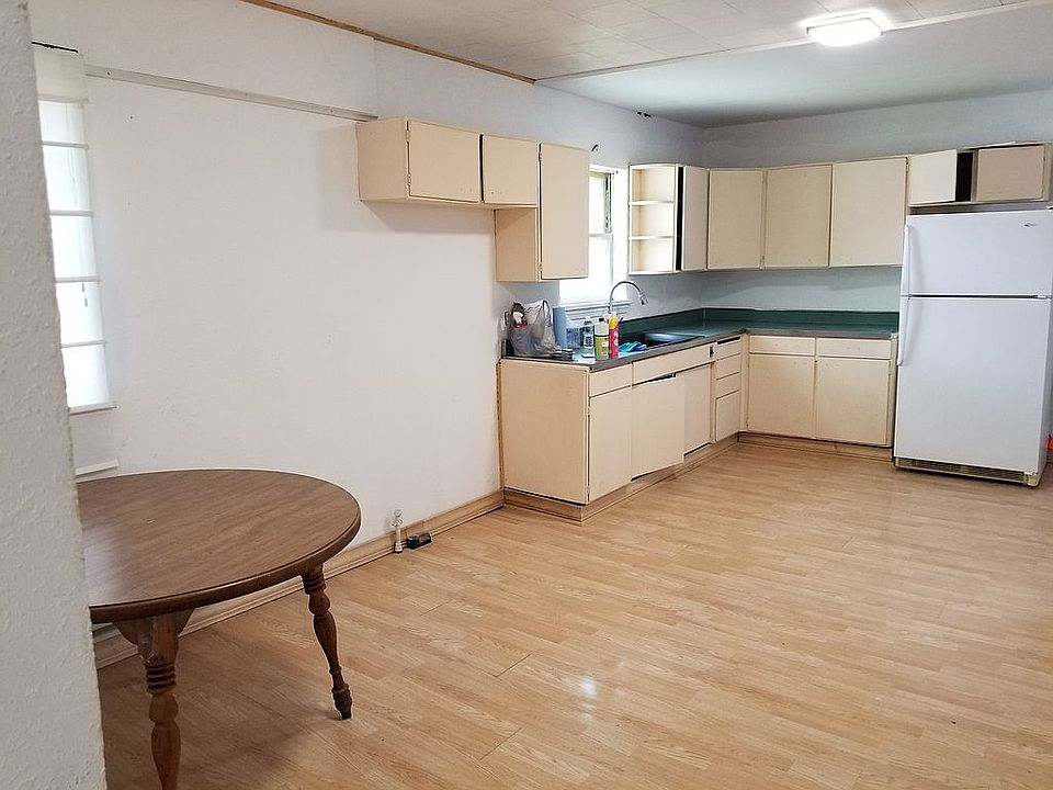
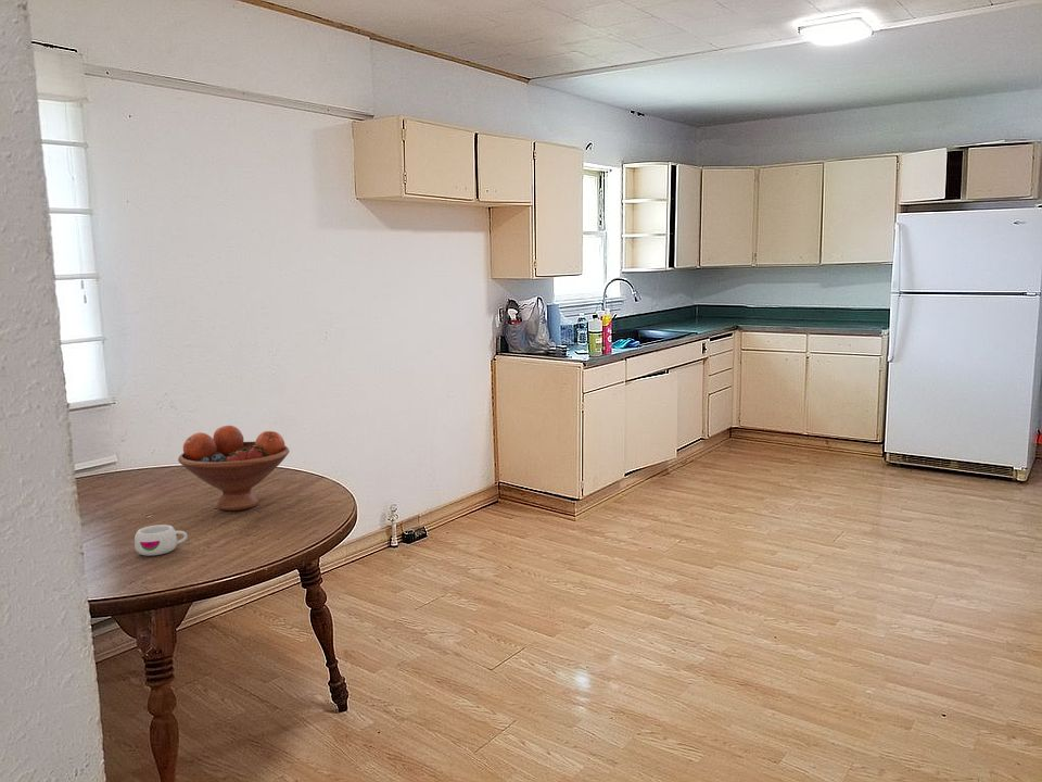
+ mug [134,524,189,557]
+ fruit bowl [177,425,290,512]
